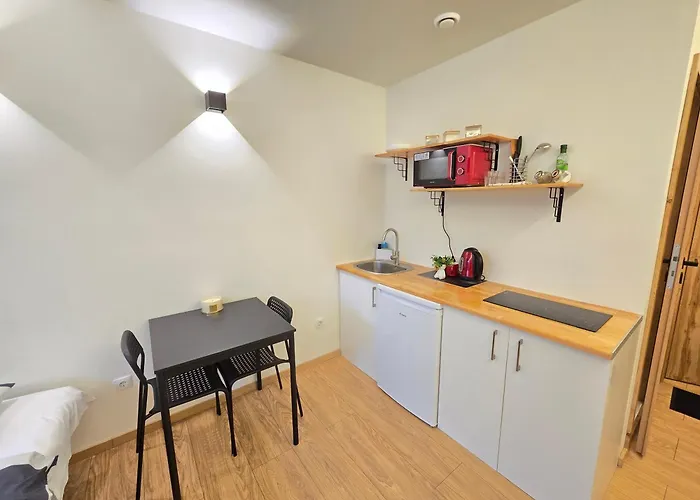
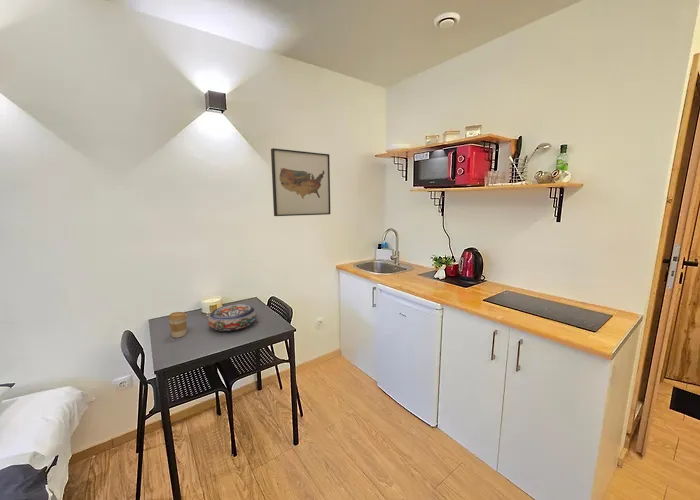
+ wall art [270,147,331,217]
+ bowl [207,303,258,332]
+ coffee cup [167,311,188,338]
